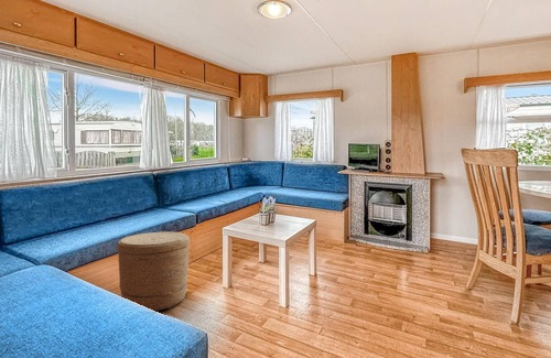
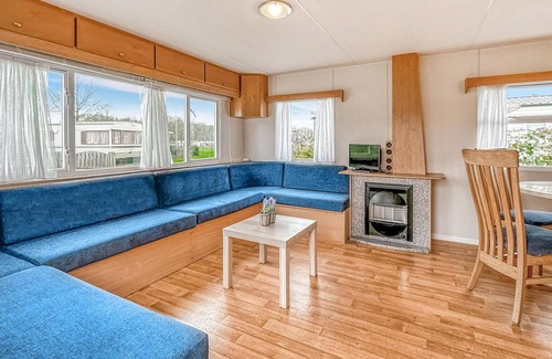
- basket [116,231,191,313]
